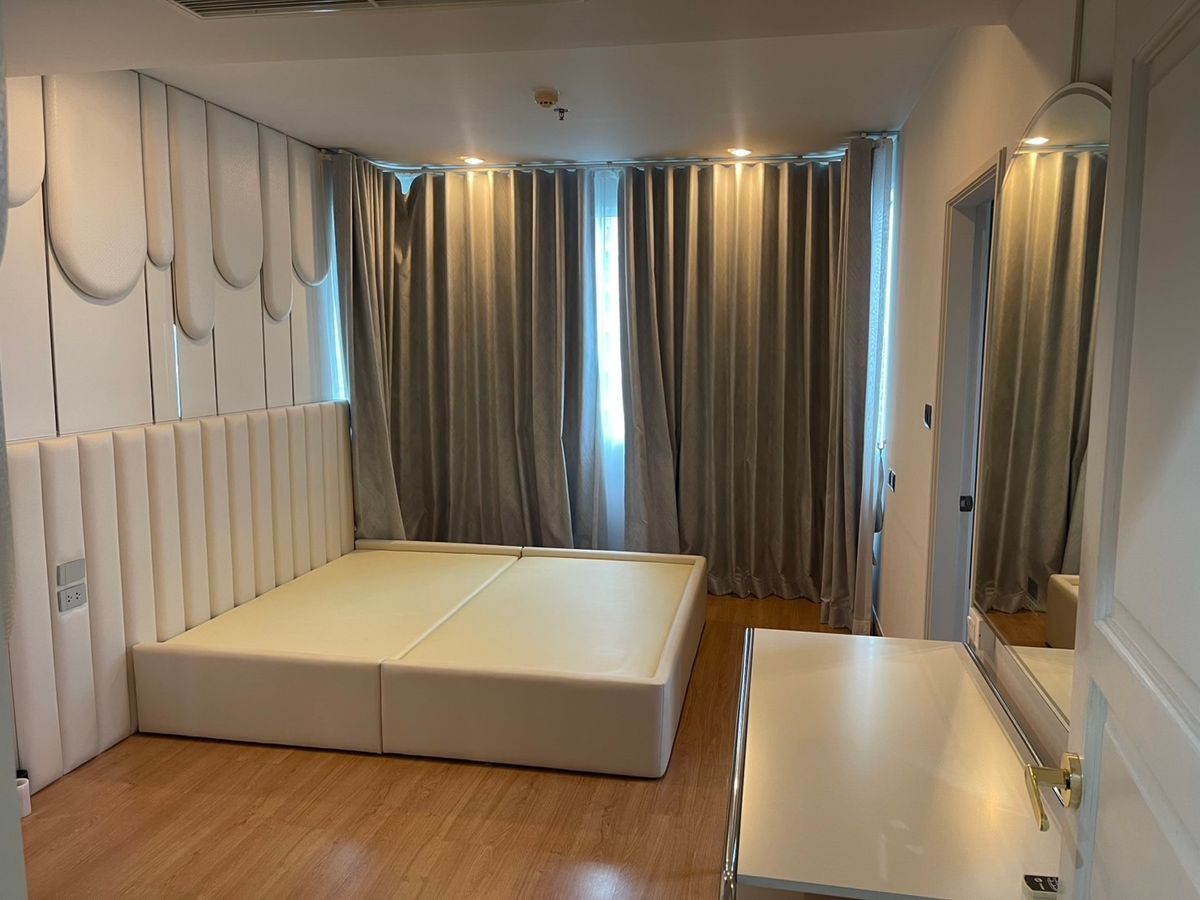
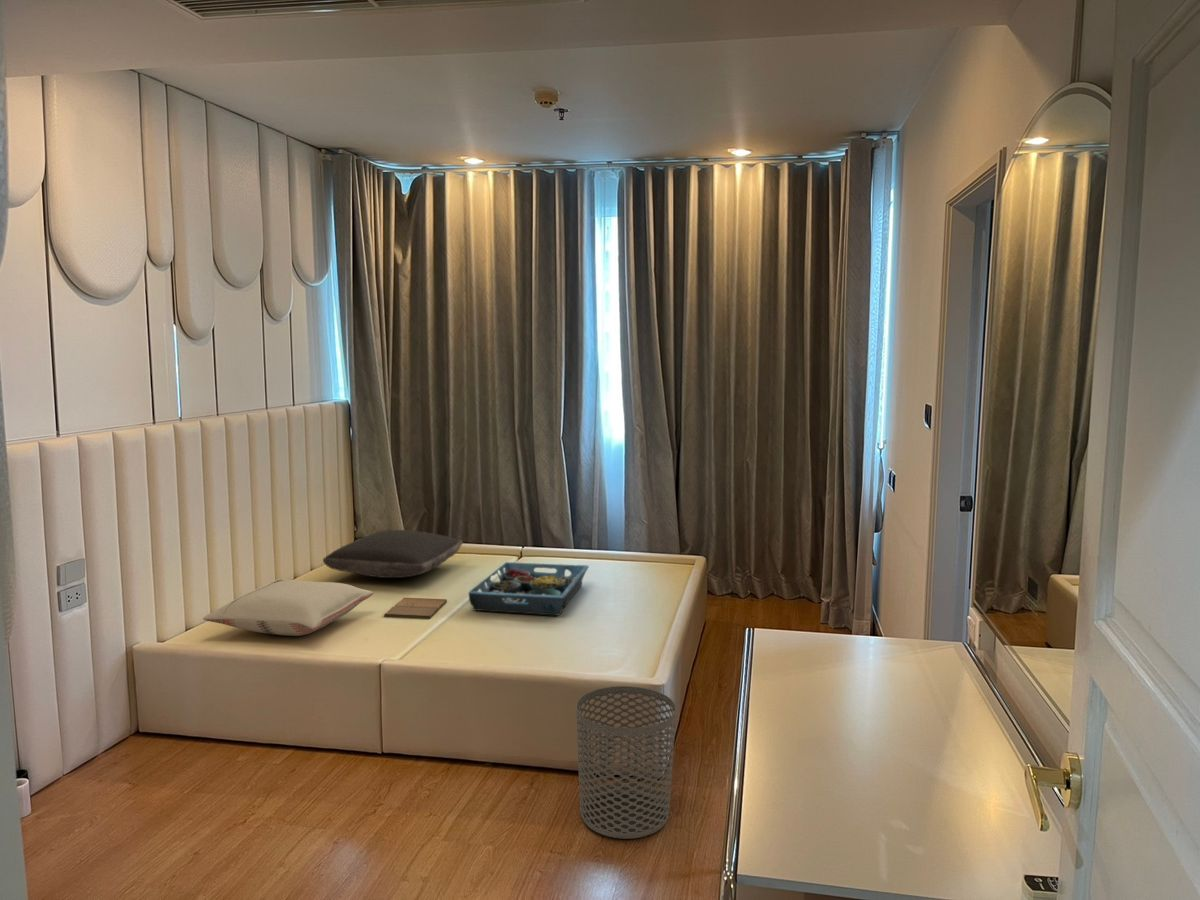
+ waste bin [575,685,677,840]
+ book [383,597,448,620]
+ serving tray [467,561,590,617]
+ pillow [322,529,464,579]
+ pillow [202,578,375,637]
